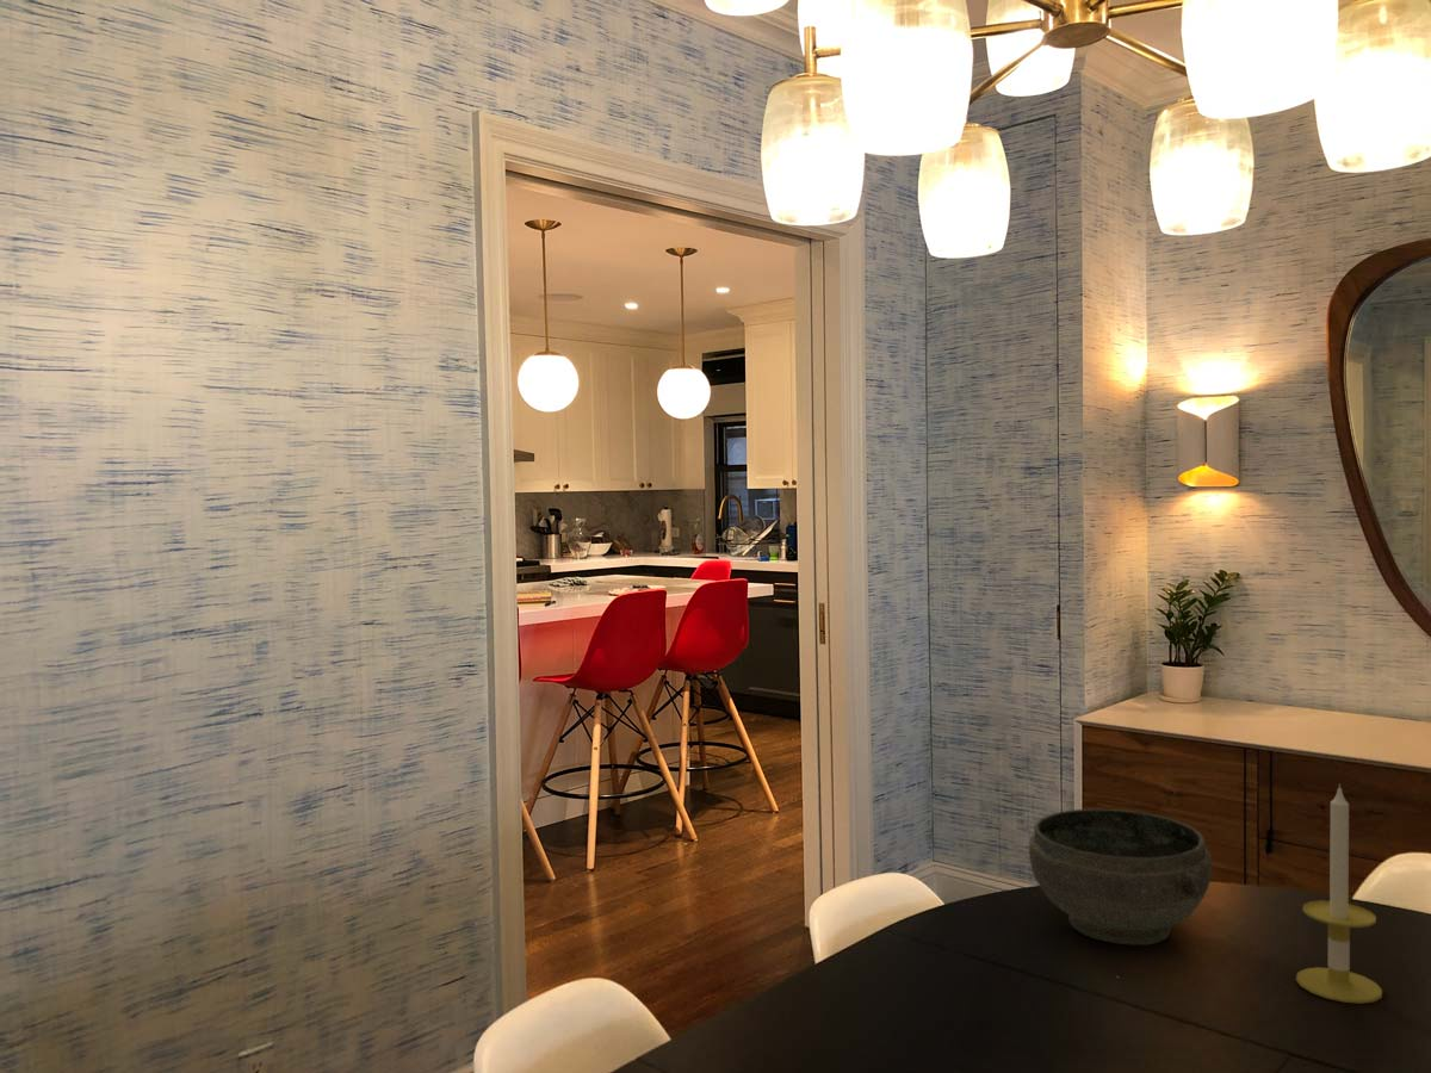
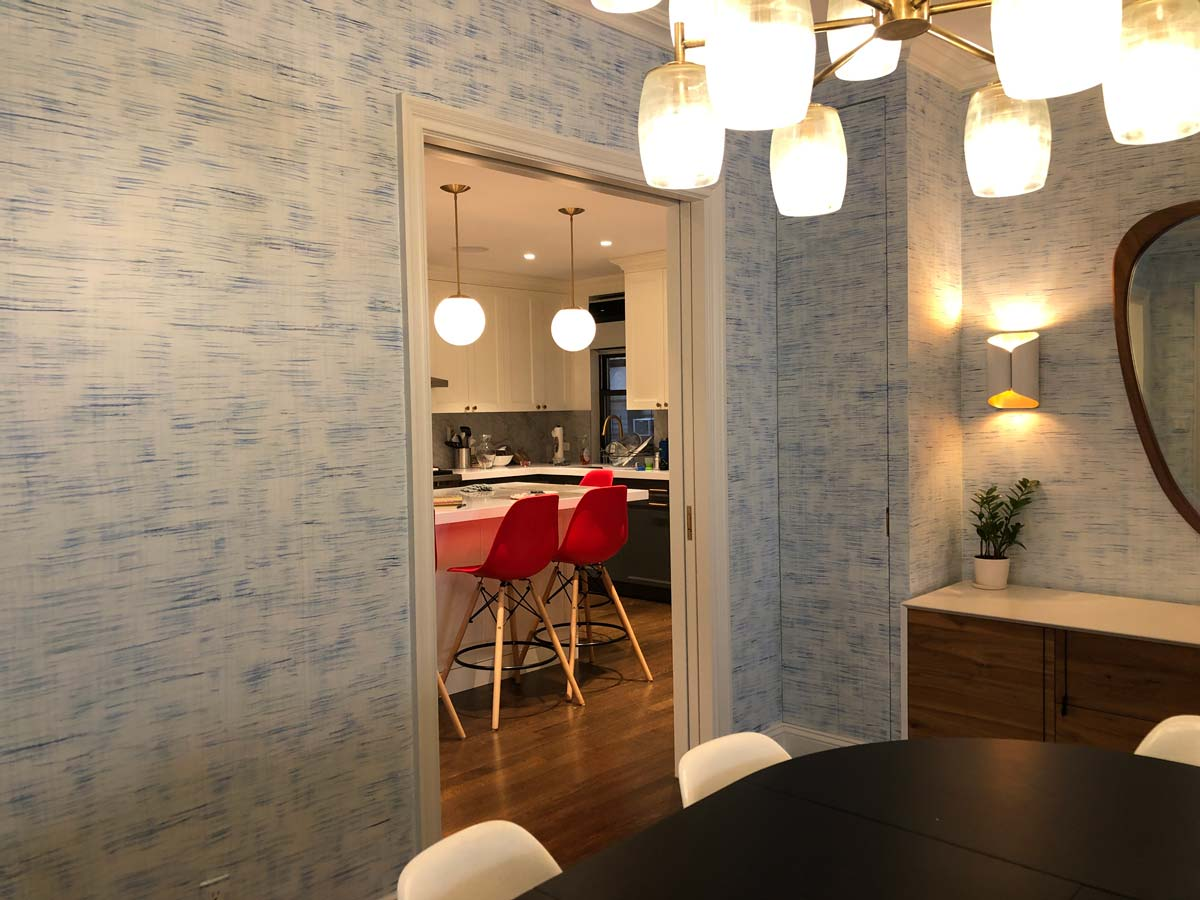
- candle [1295,783,1383,1005]
- bowl [1028,808,1213,947]
